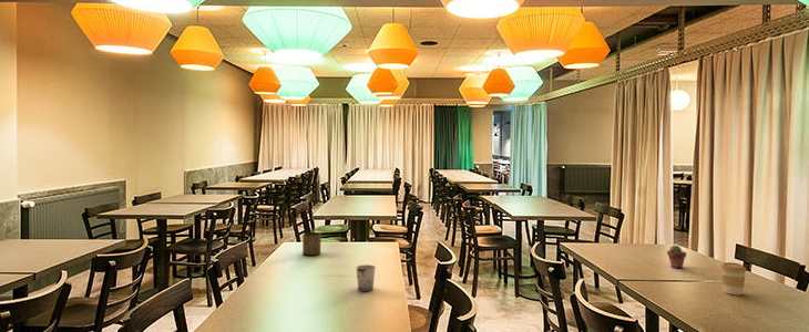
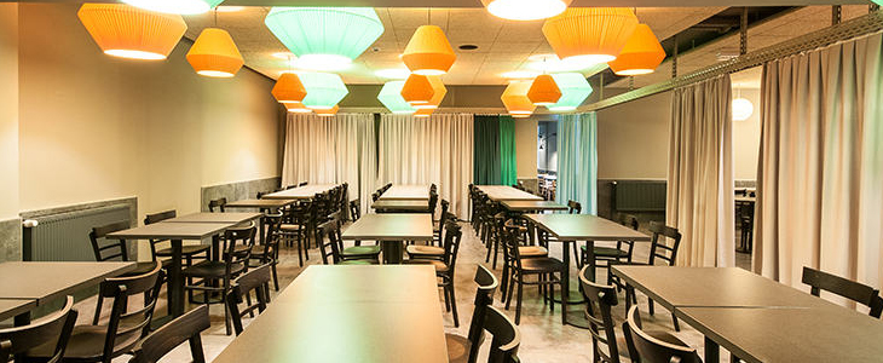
- cup [355,263,377,292]
- potted succulent [666,245,687,269]
- coffee cup [719,261,747,295]
- cup [301,231,322,257]
